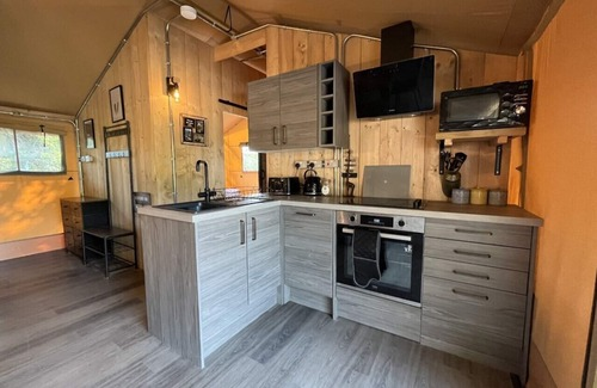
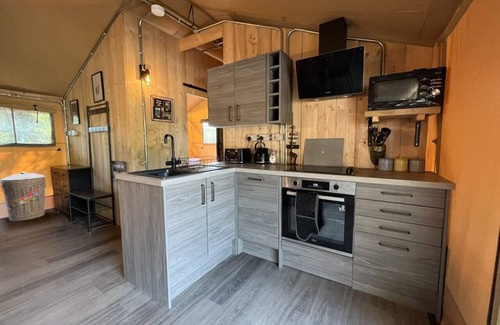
+ trash can [0,171,47,222]
